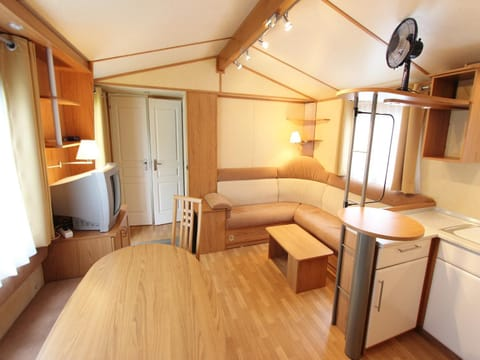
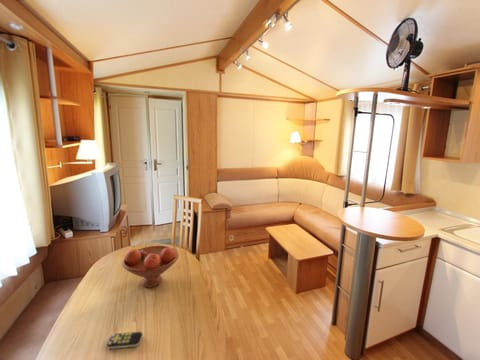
+ fruit bowl [121,245,180,289]
+ remote control [106,331,144,350]
